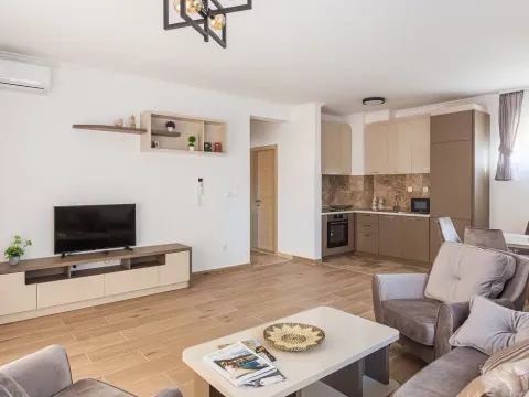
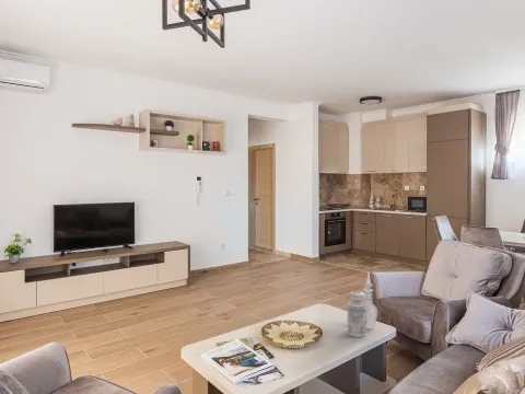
+ decorative vase [347,271,378,338]
